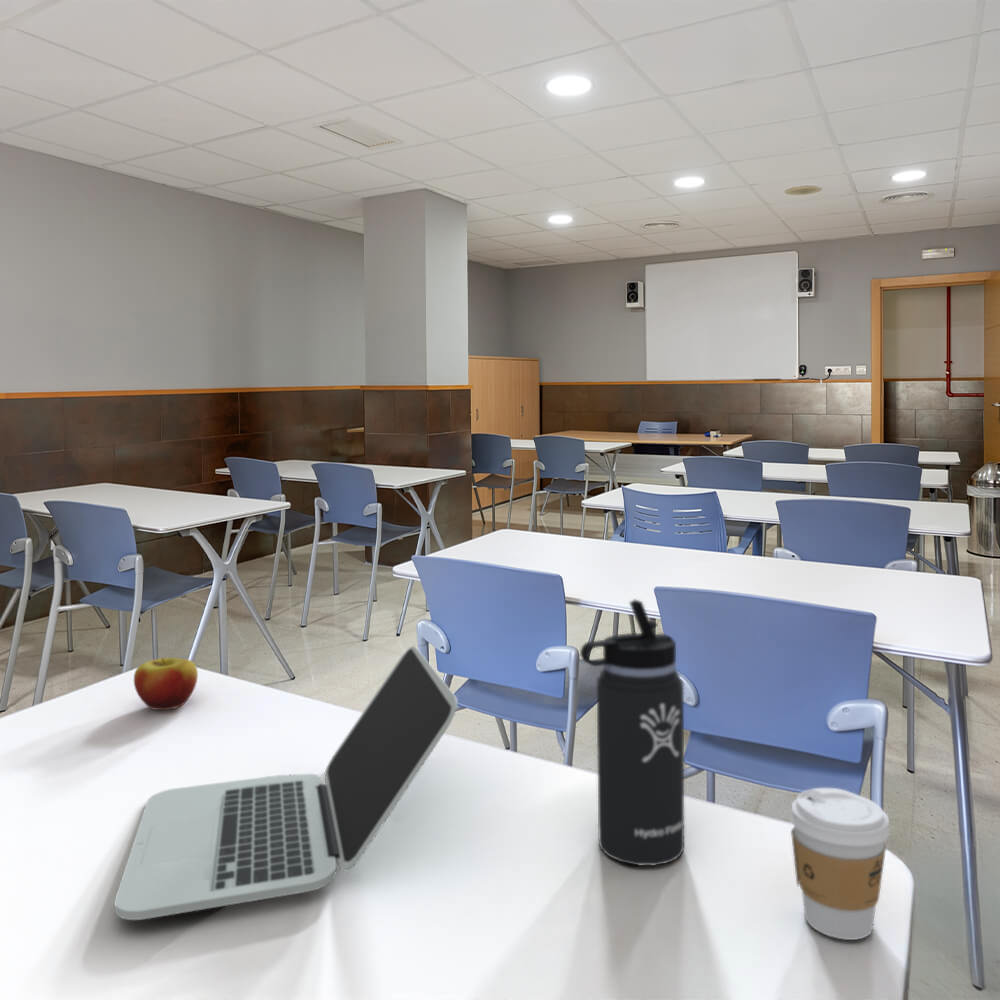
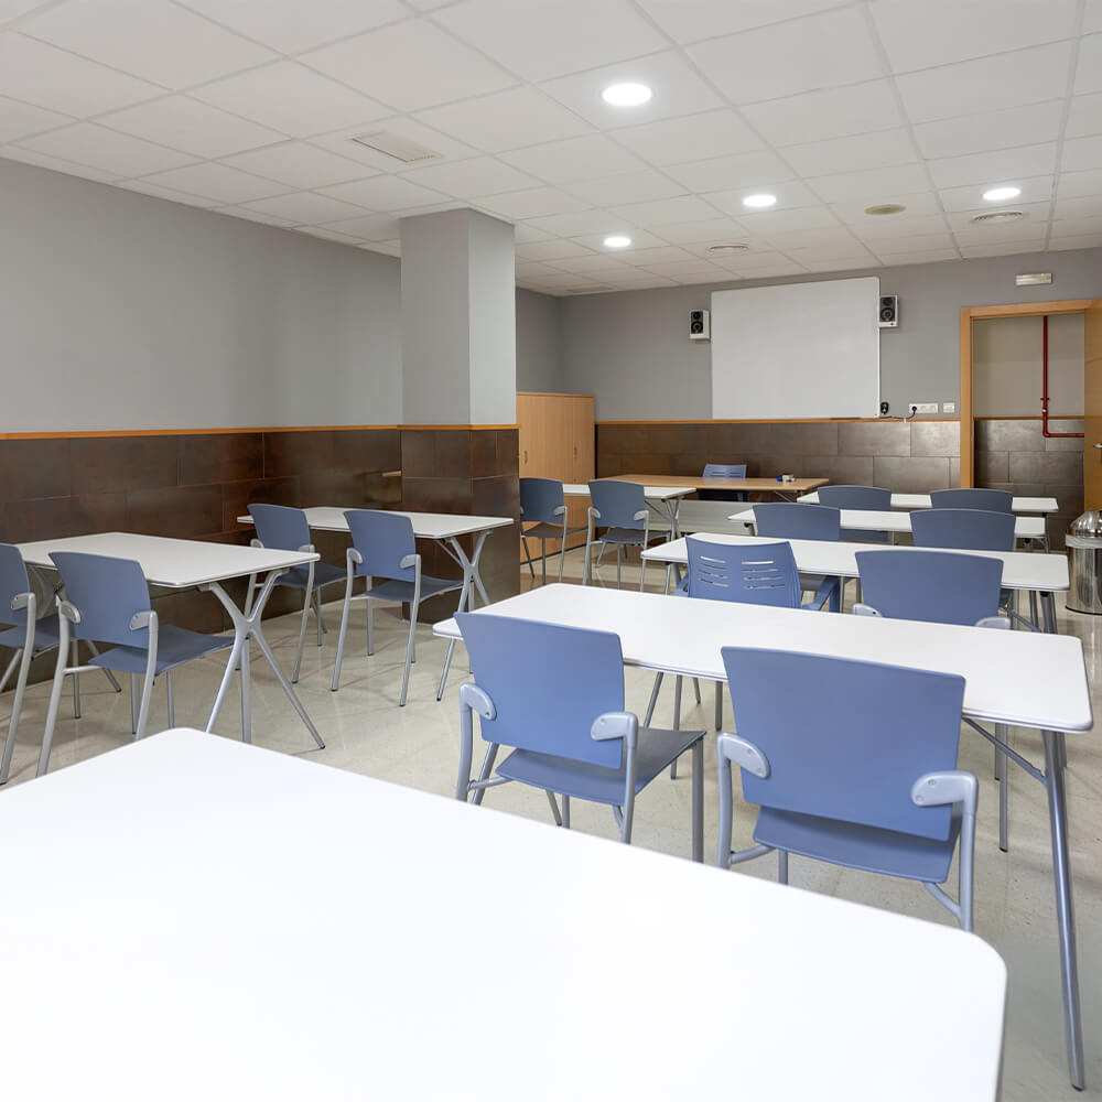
- coffee cup [790,787,891,941]
- laptop [113,645,459,921]
- thermos bottle [579,599,685,866]
- apple [133,657,199,711]
